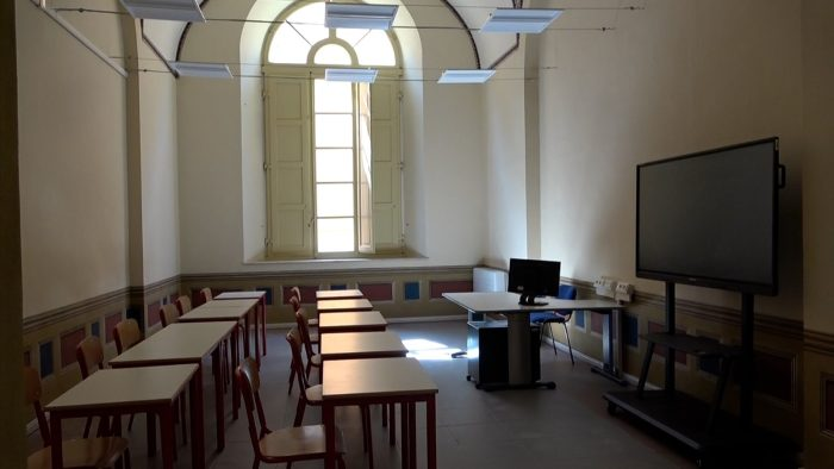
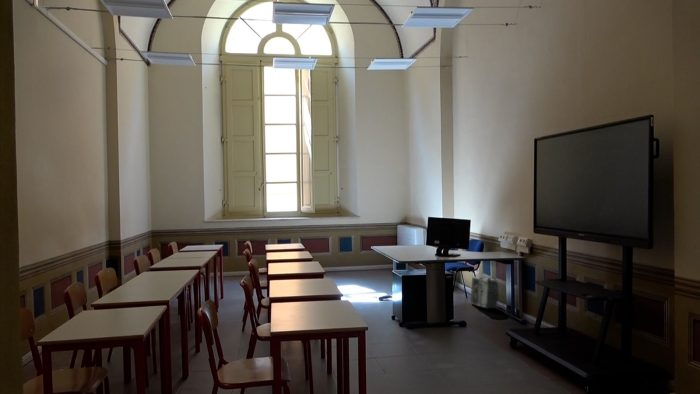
+ pouch [470,276,500,310]
